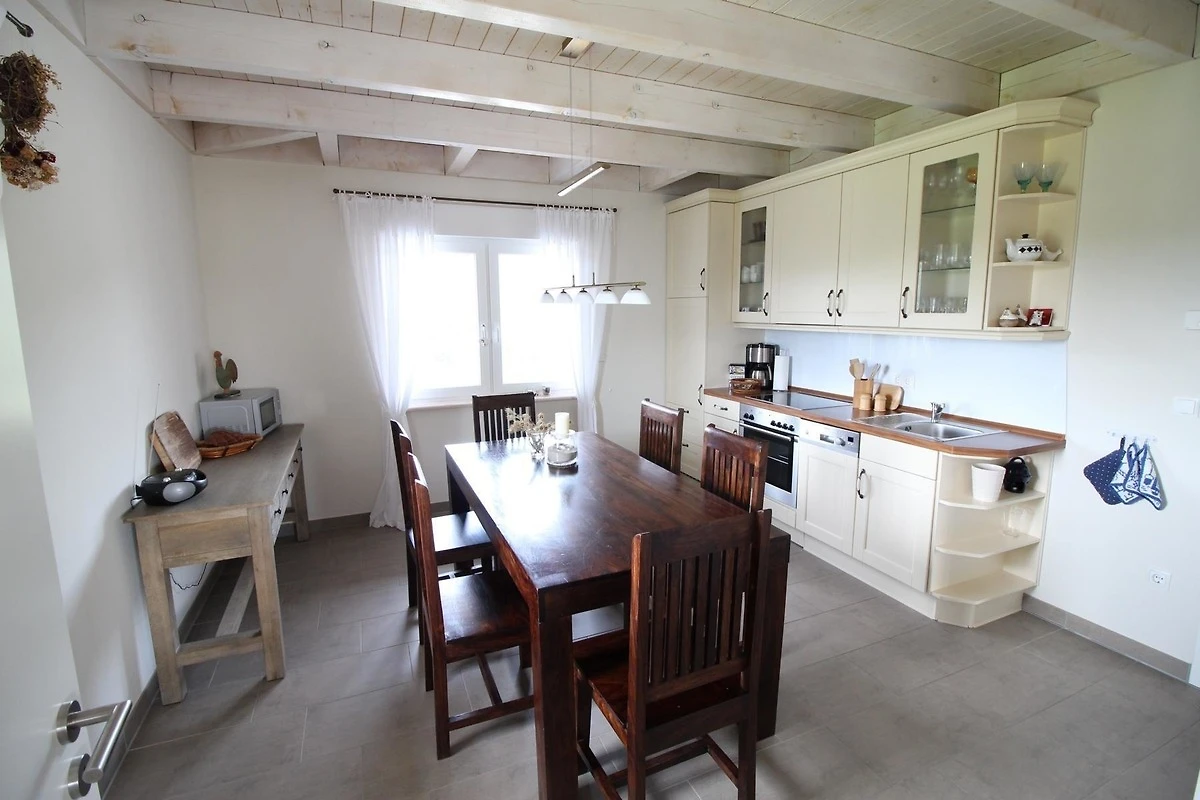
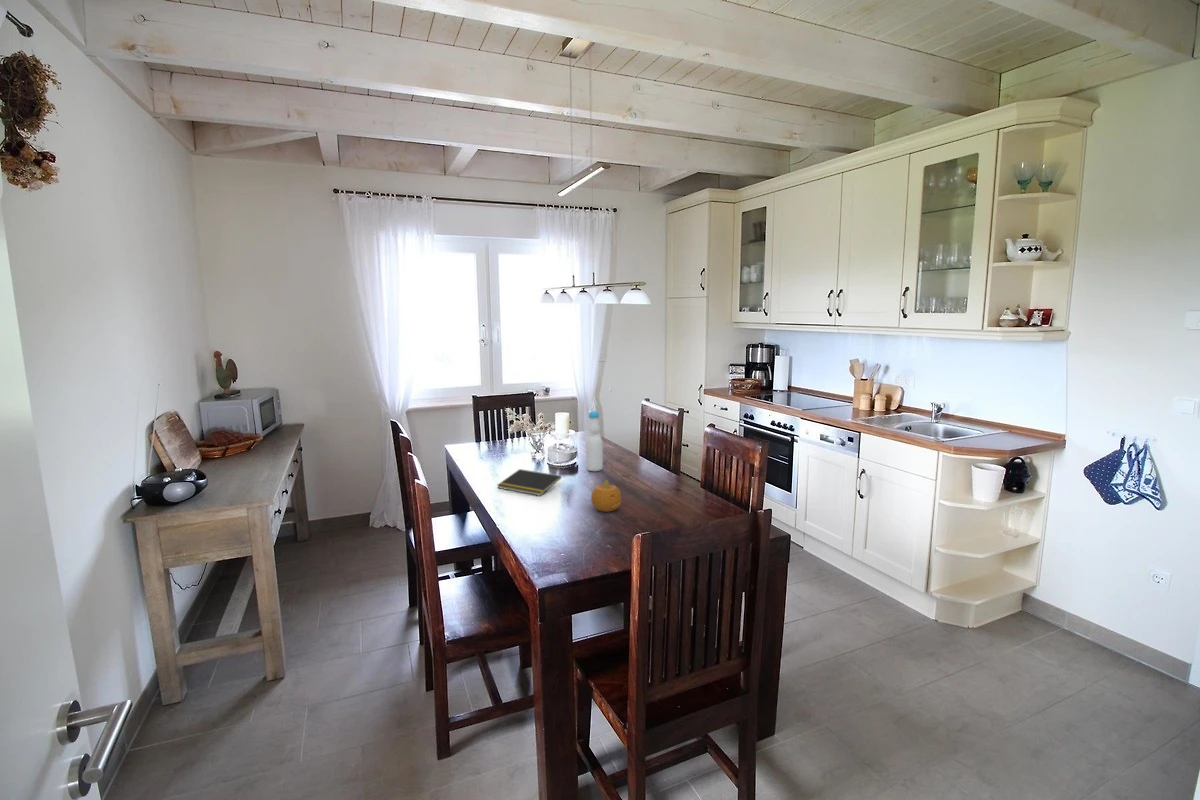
+ notepad [496,468,562,497]
+ bottle [585,409,604,472]
+ fruit [590,479,623,513]
